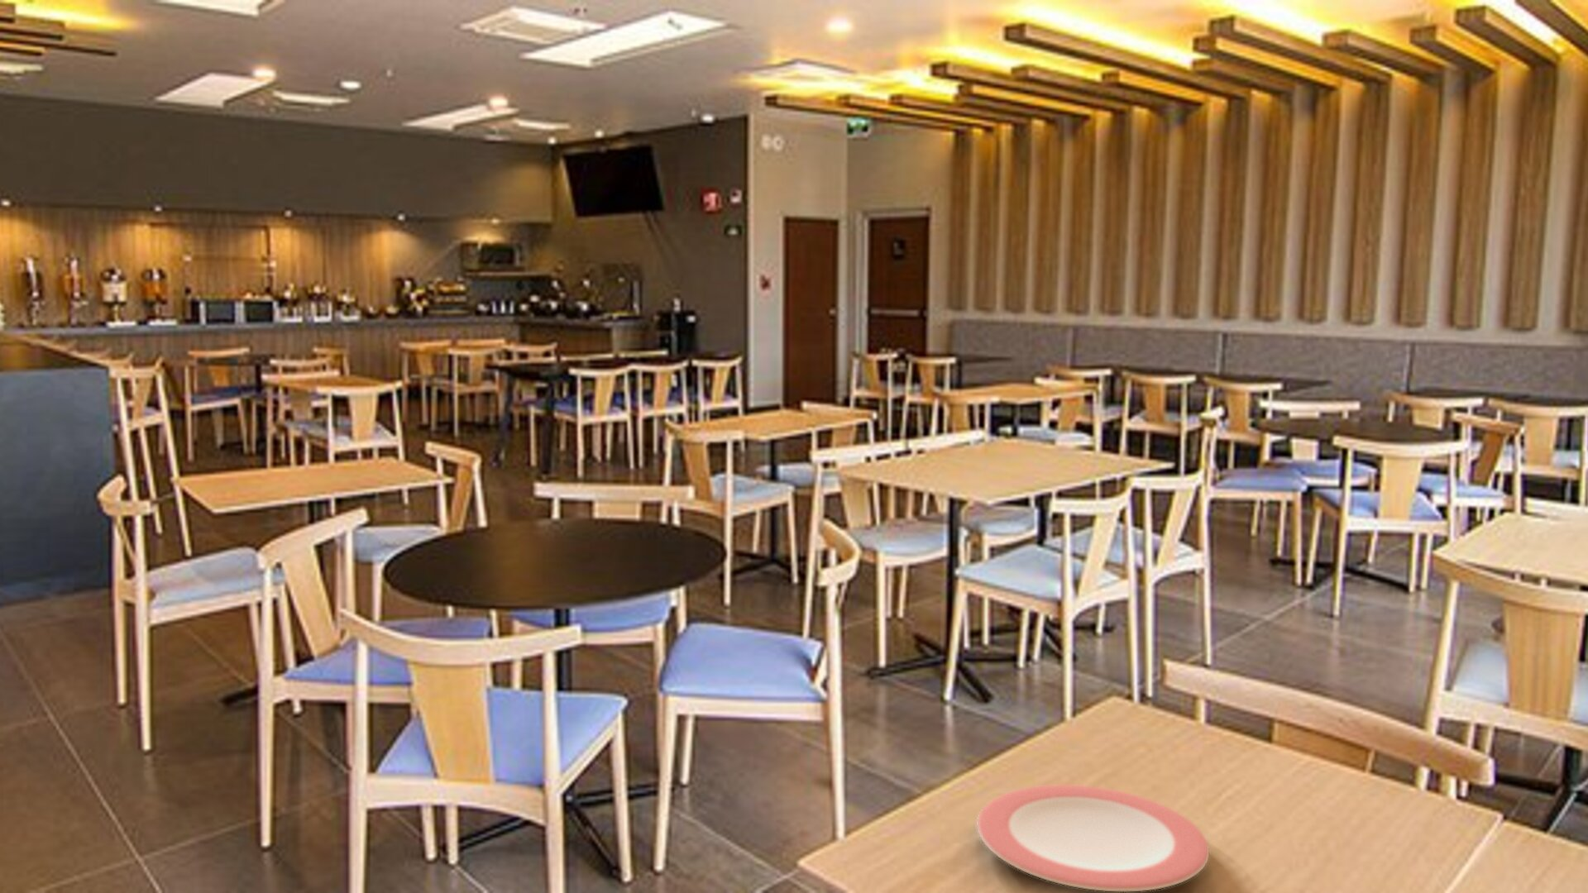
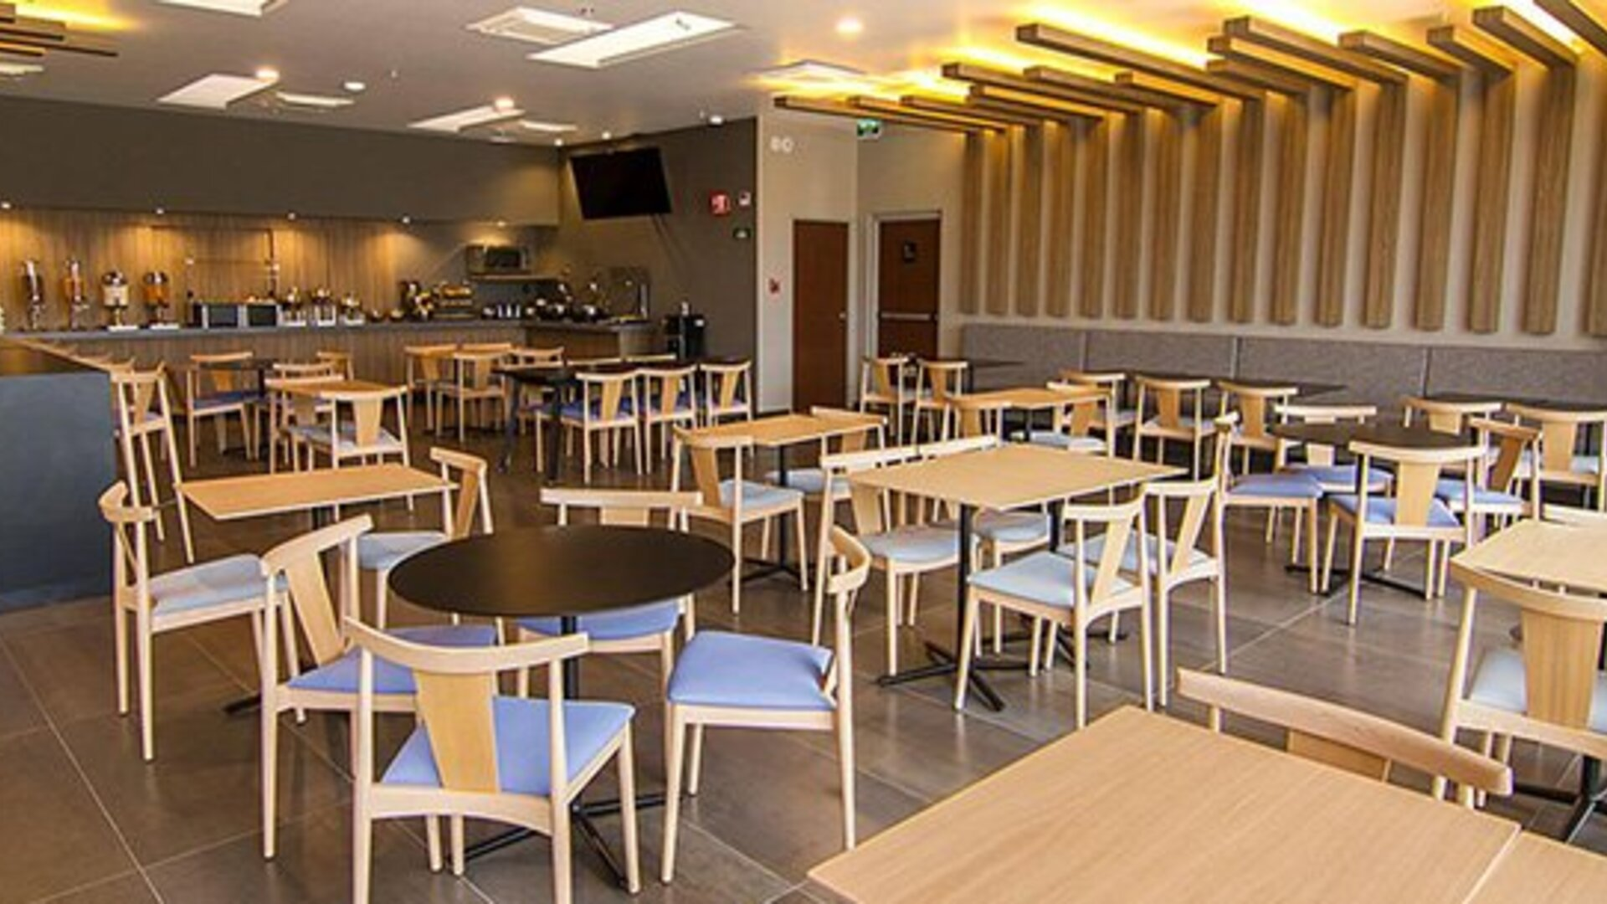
- plate [976,784,1210,892]
